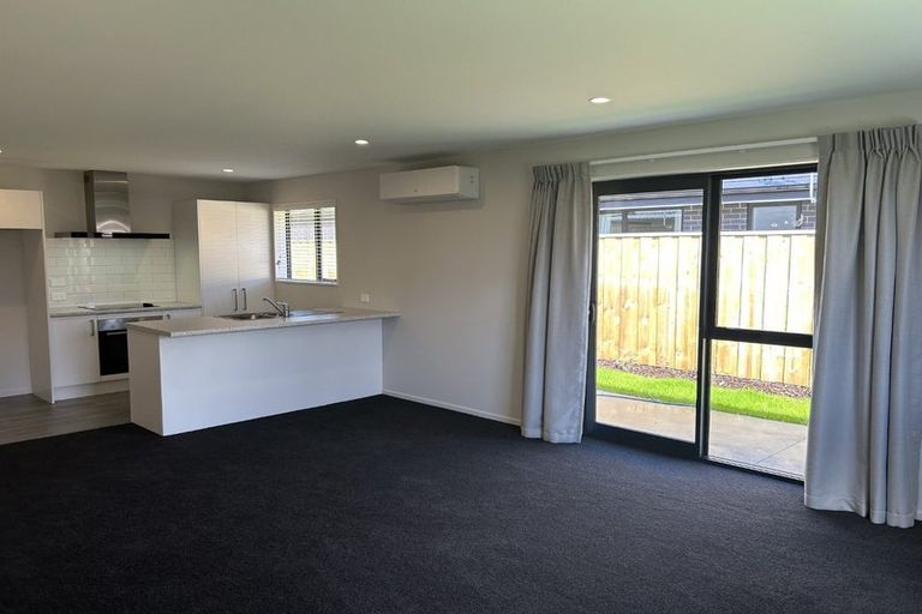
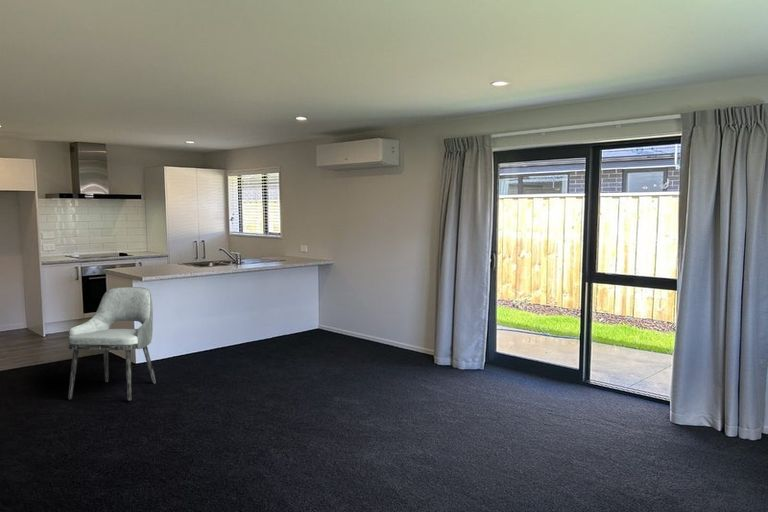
+ dining chair [67,286,157,402]
